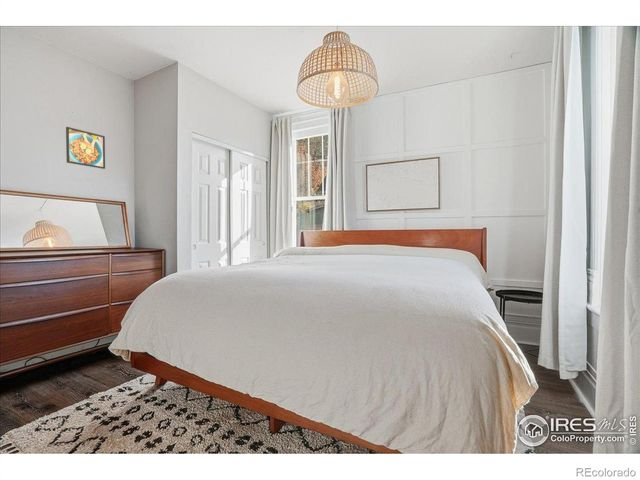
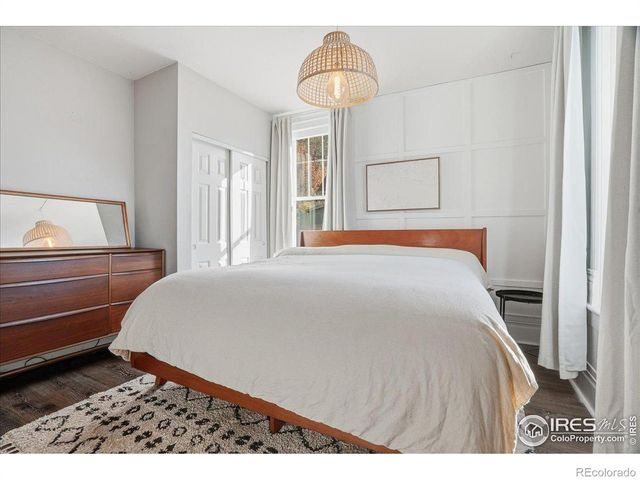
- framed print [65,126,106,170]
